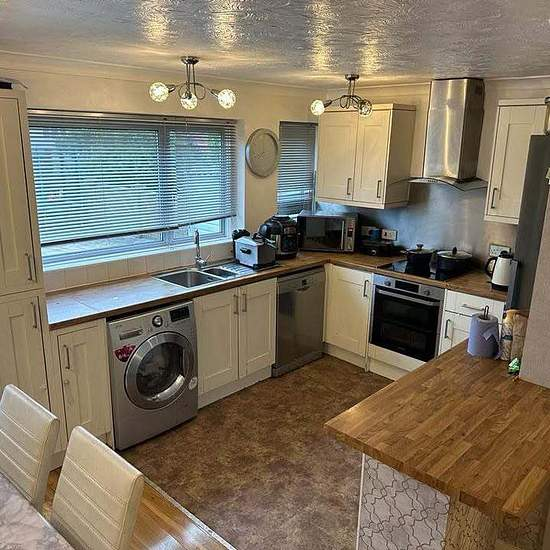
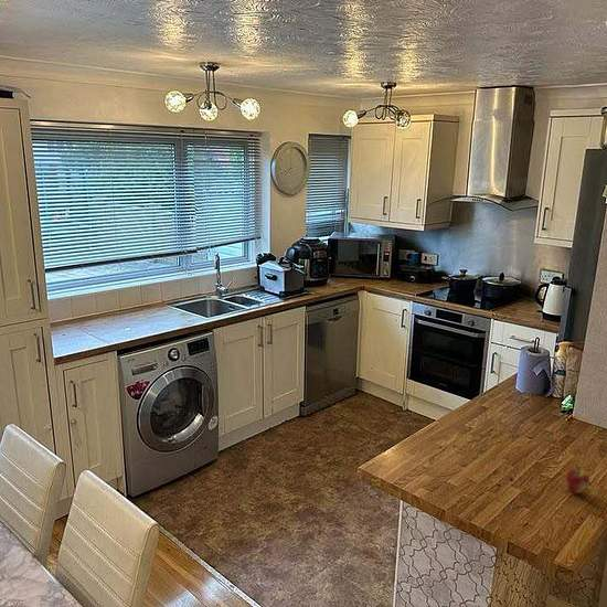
+ fruit [565,465,590,496]
